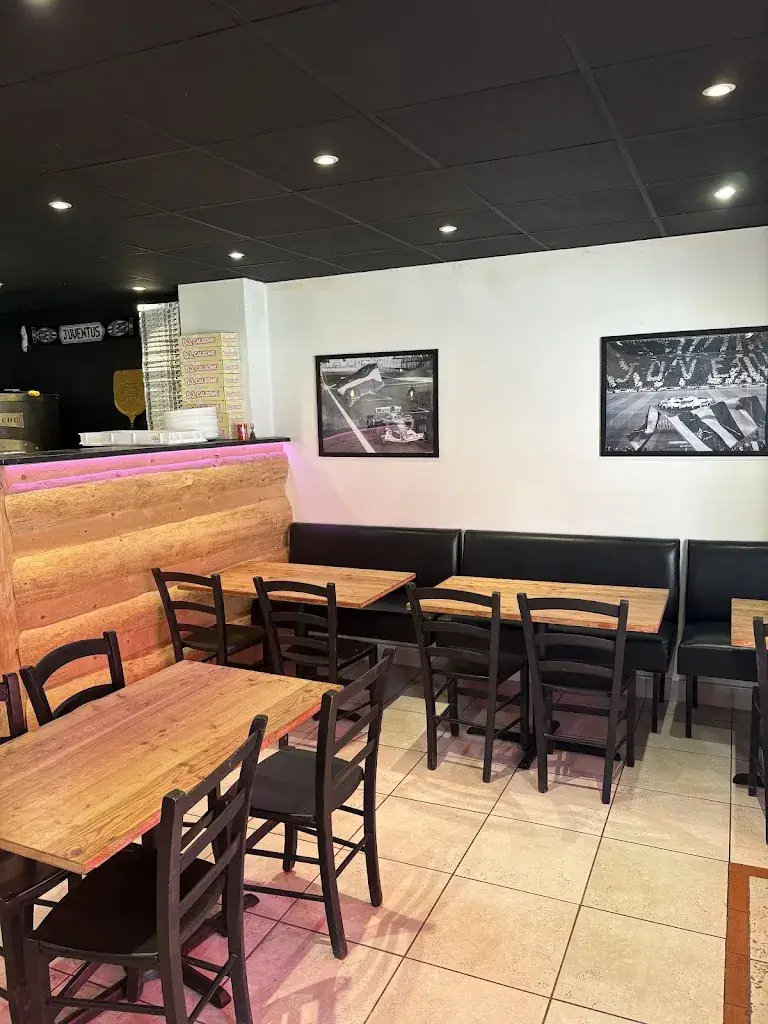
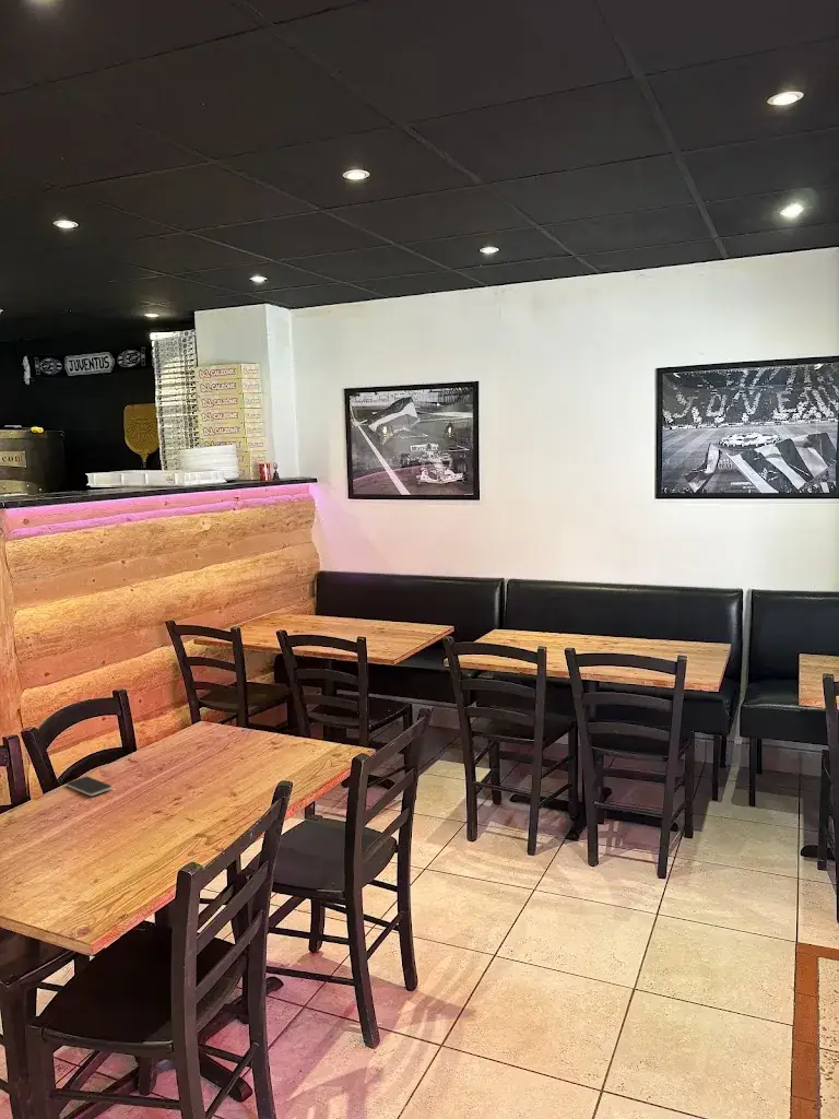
+ smartphone [64,775,114,797]
